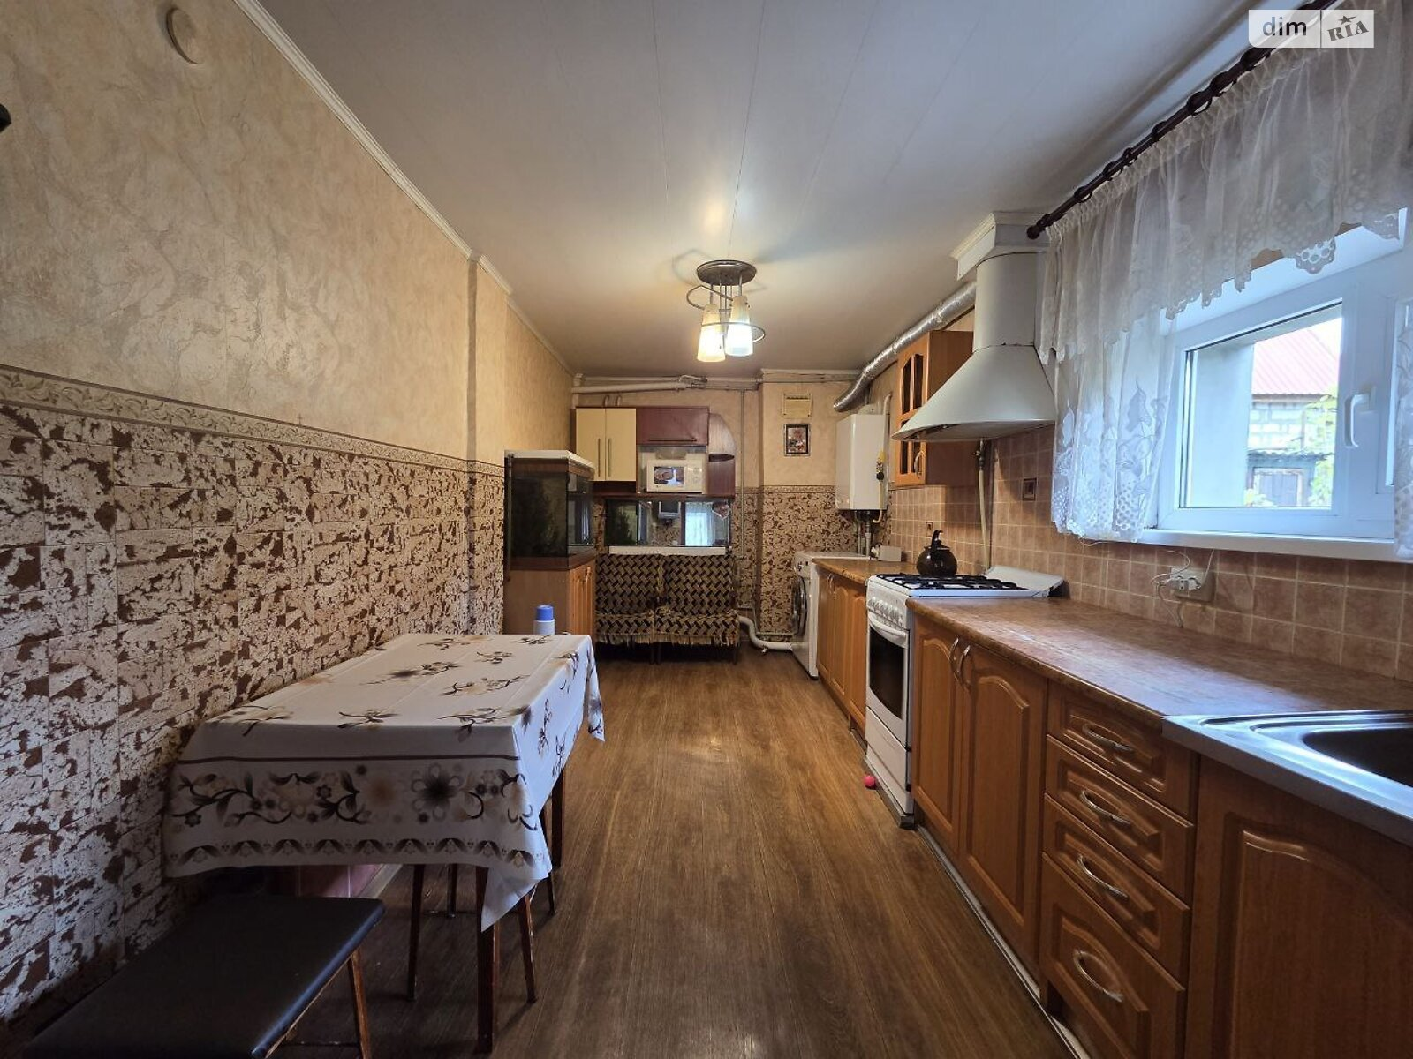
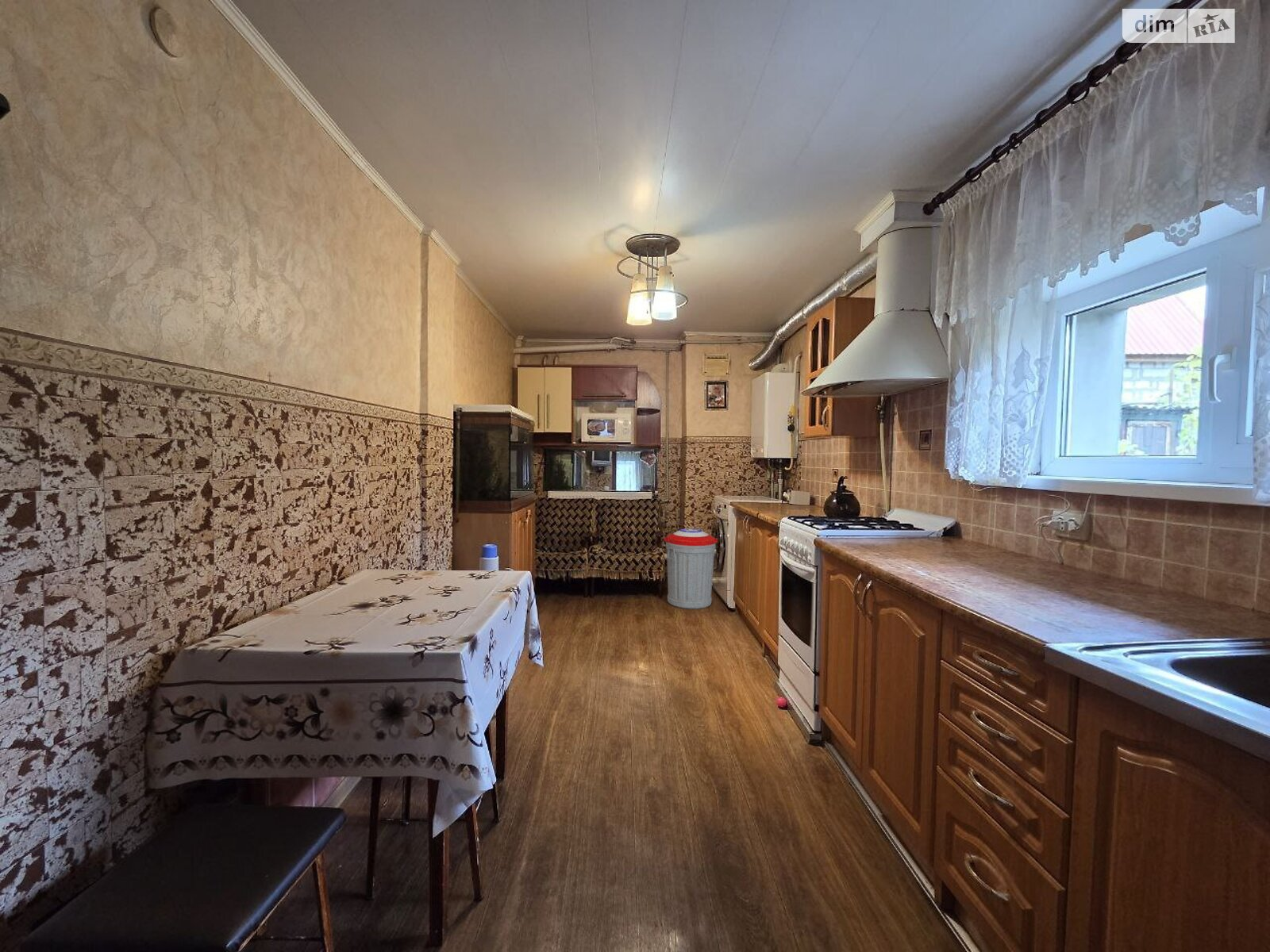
+ trash can [664,528,718,609]
